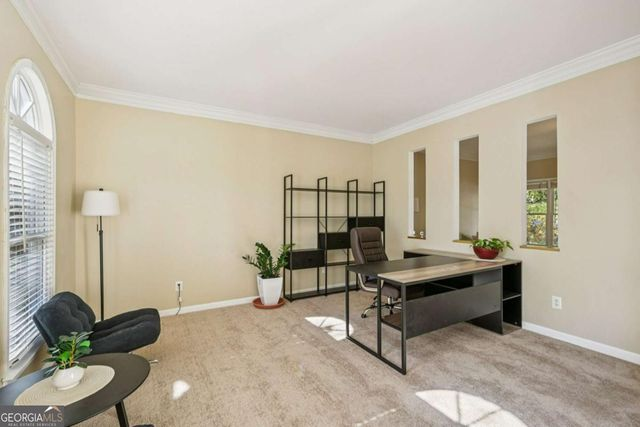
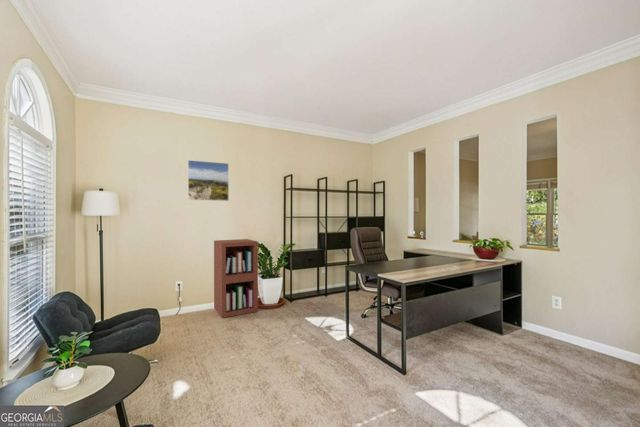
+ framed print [187,159,230,202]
+ bookshelf [213,238,259,319]
